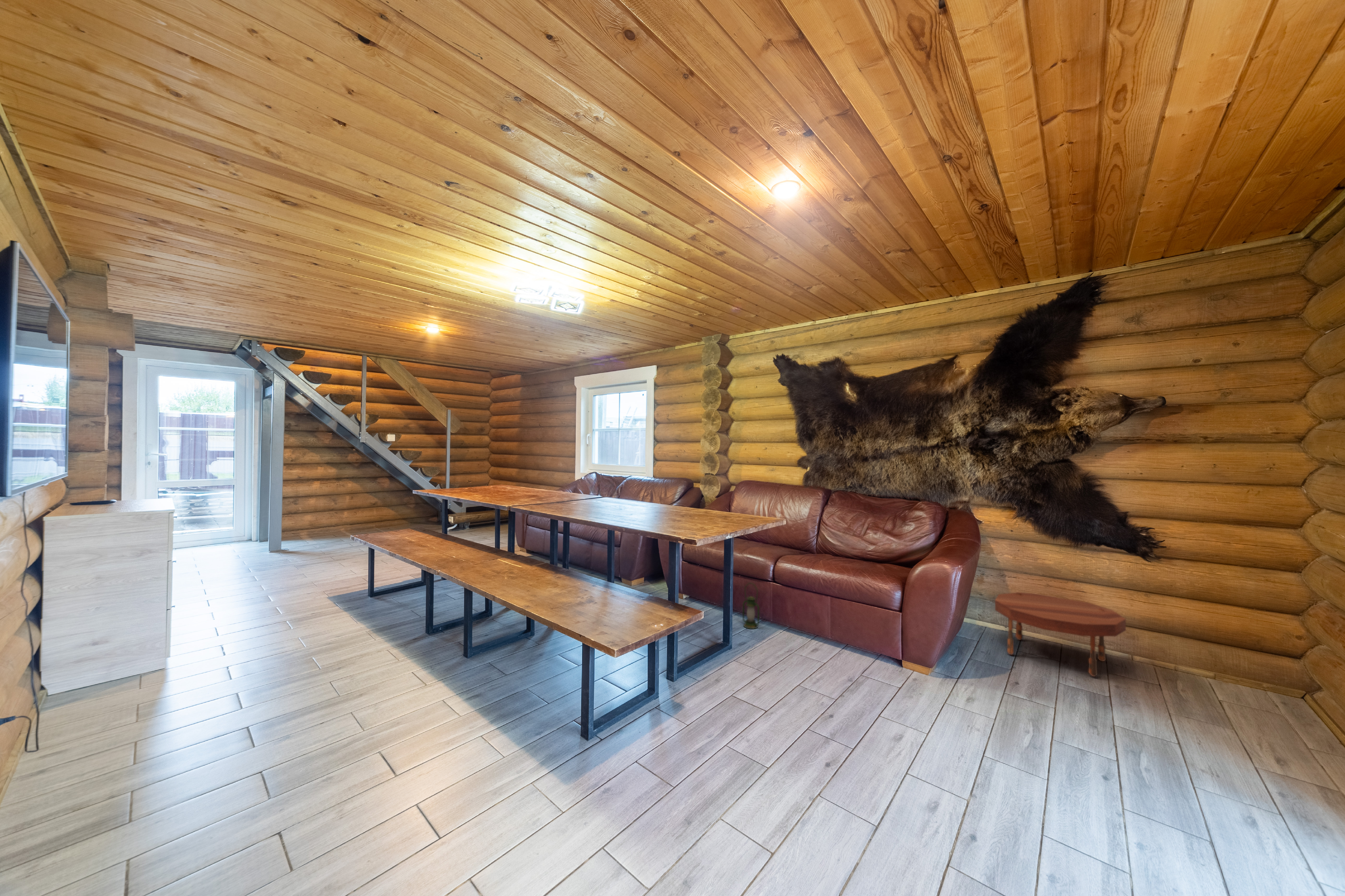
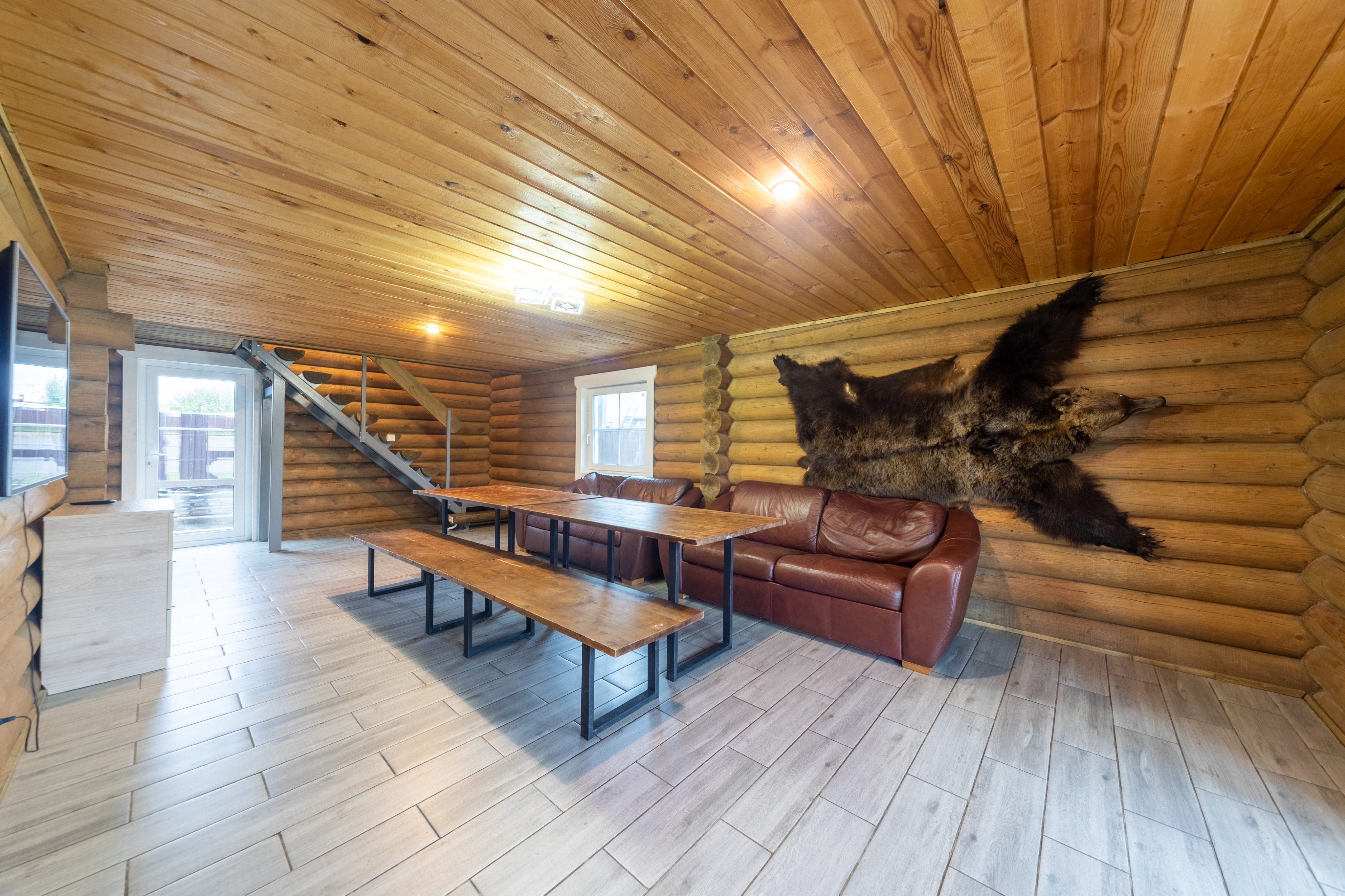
- side table [995,592,1126,677]
- lantern [742,583,760,629]
